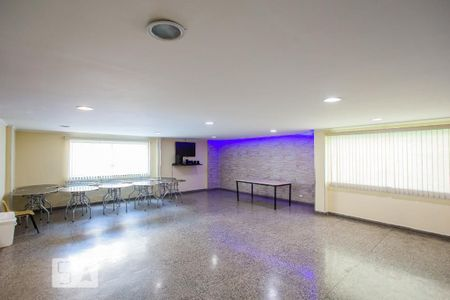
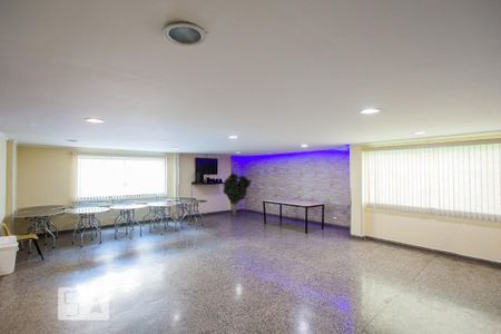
+ tree [222,171,253,216]
